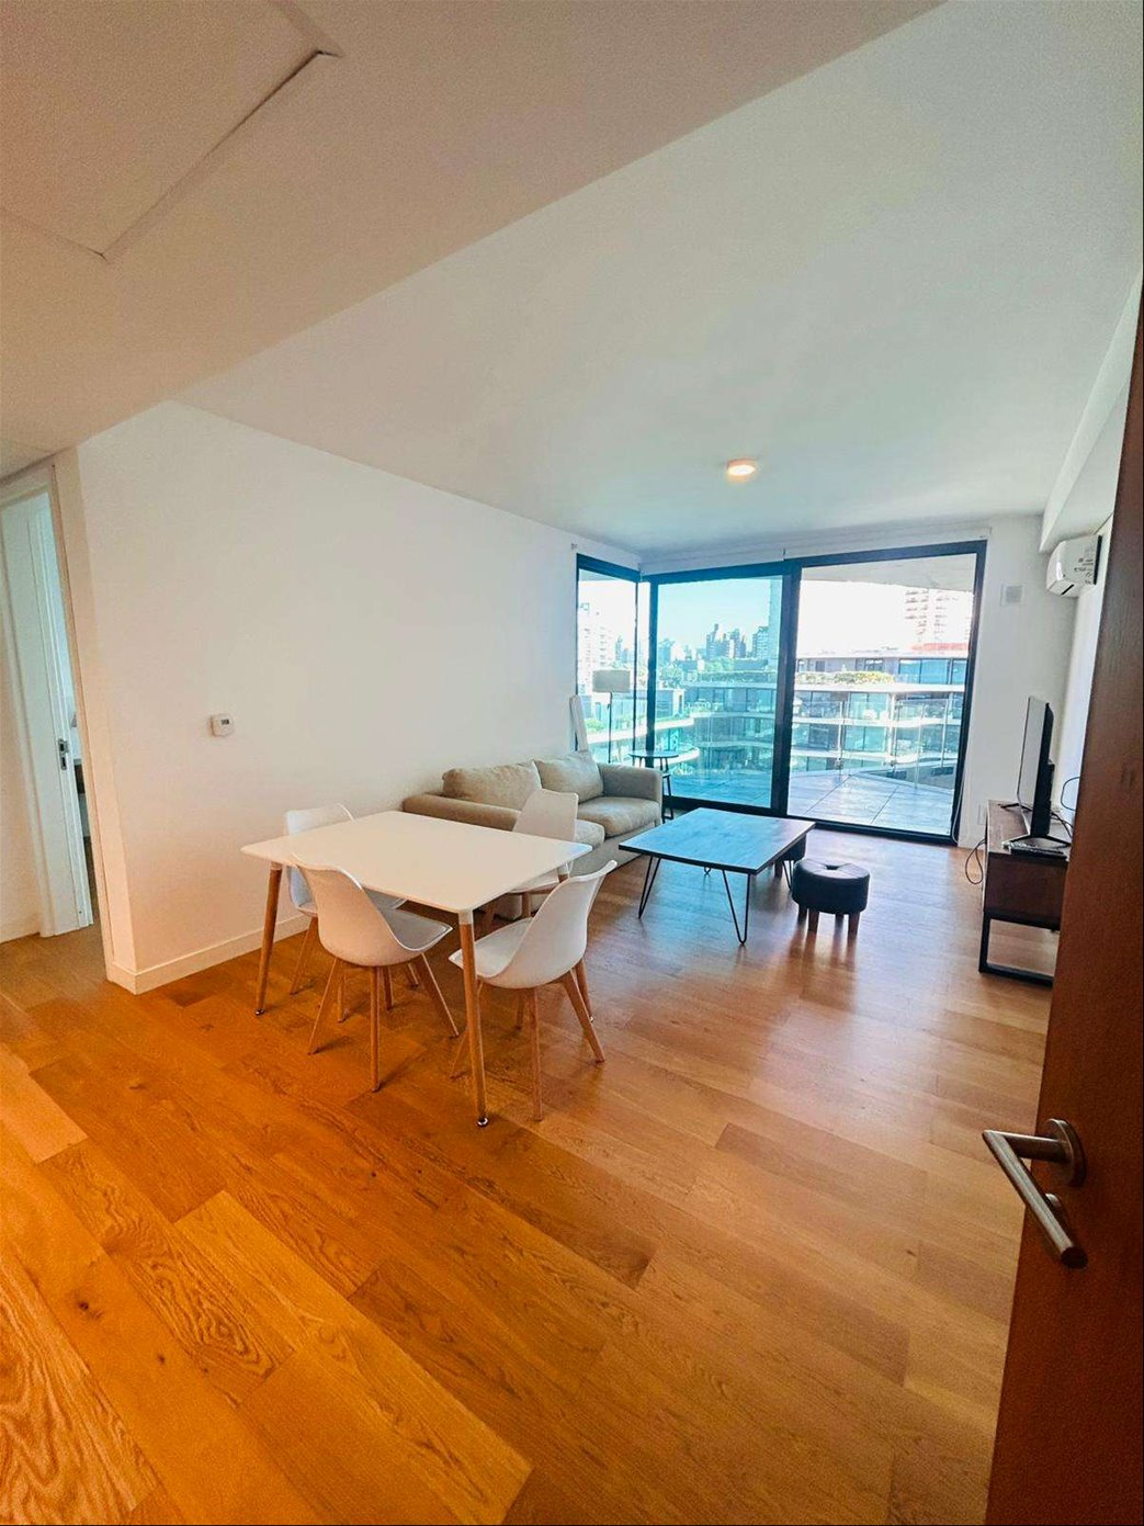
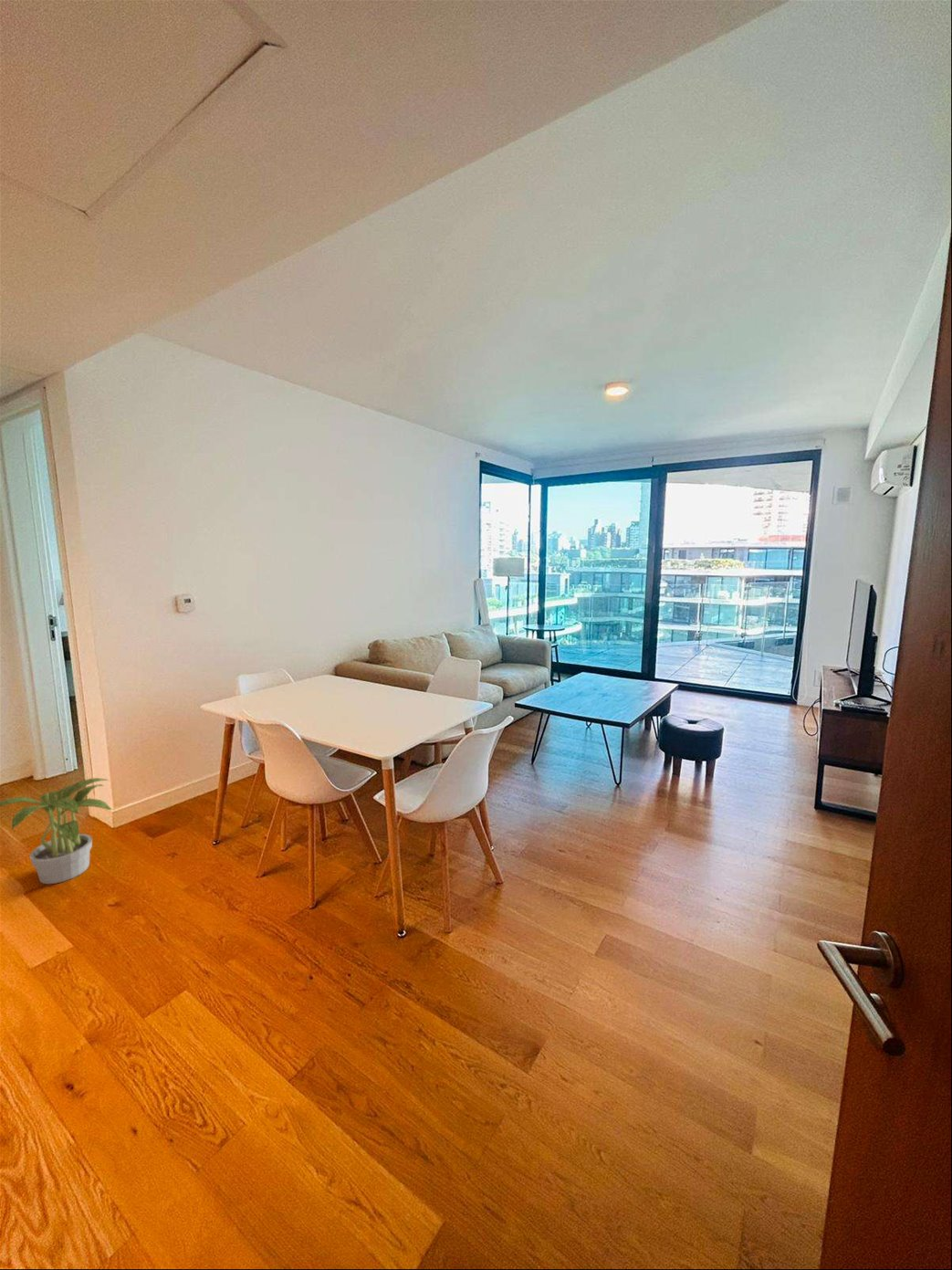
+ potted plant [0,777,112,885]
